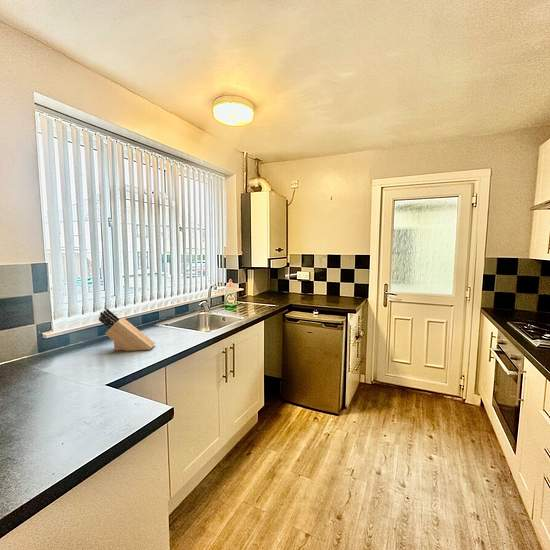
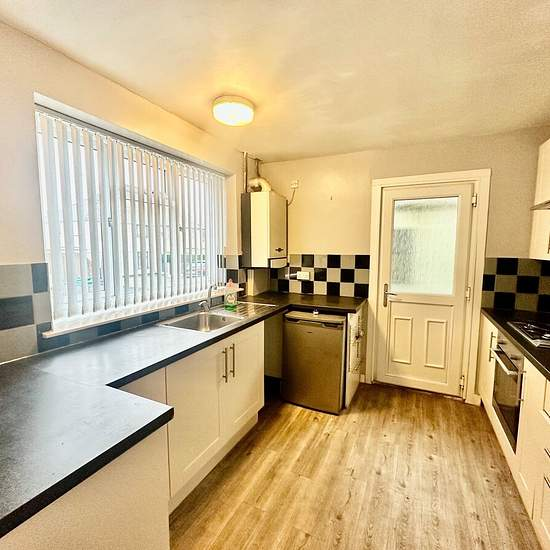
- knife block [98,308,156,352]
